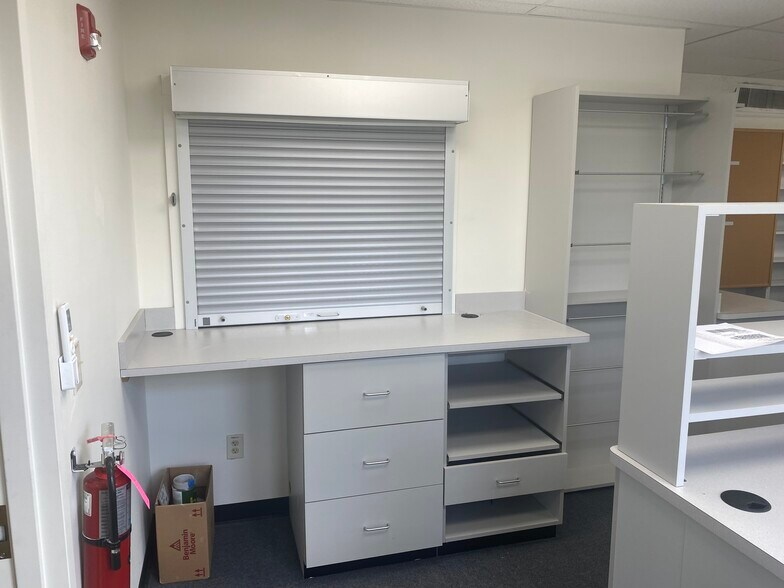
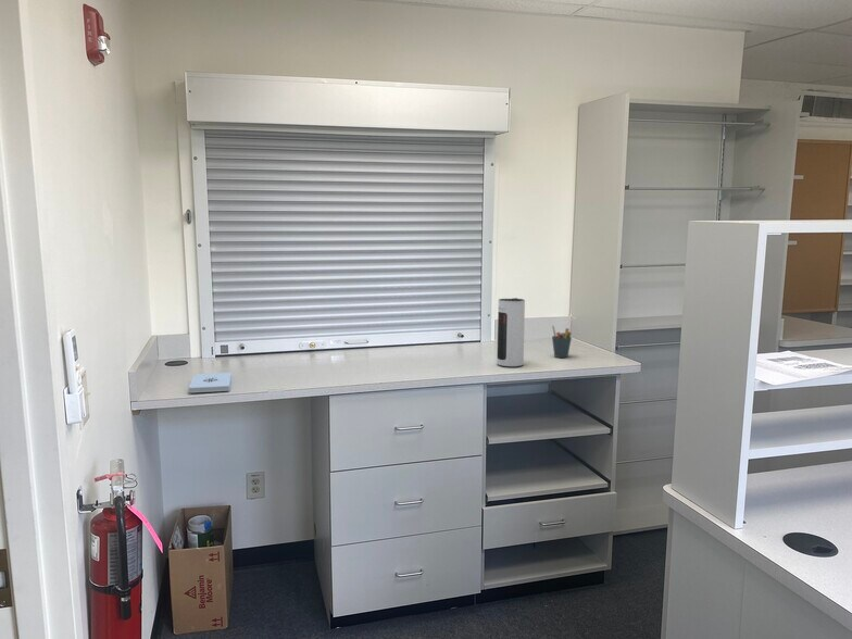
+ pen holder [551,325,573,359]
+ speaker [496,297,526,368]
+ notepad [188,372,233,393]
